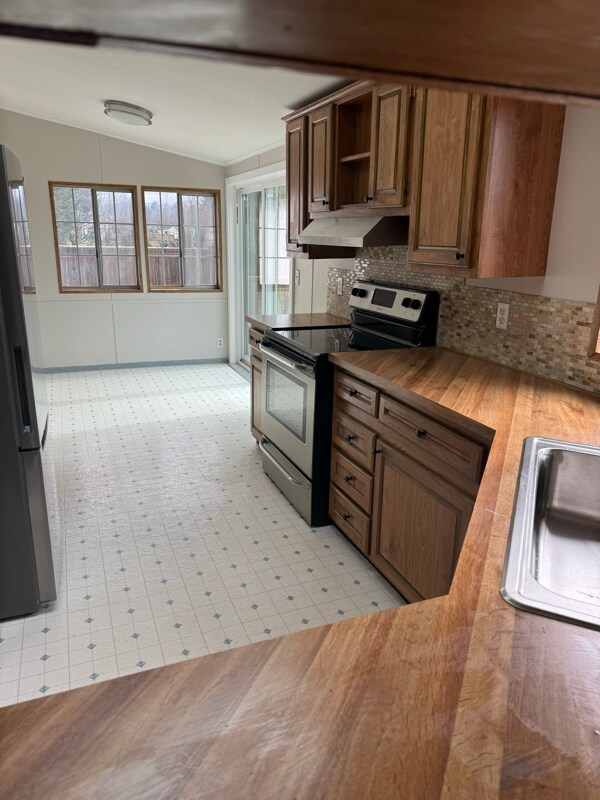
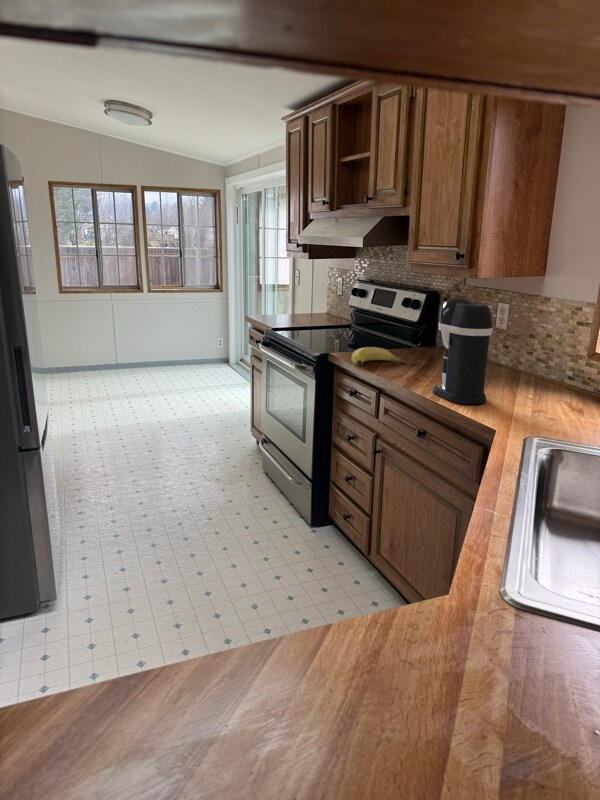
+ coffee maker [432,296,494,405]
+ banana [351,346,406,366]
